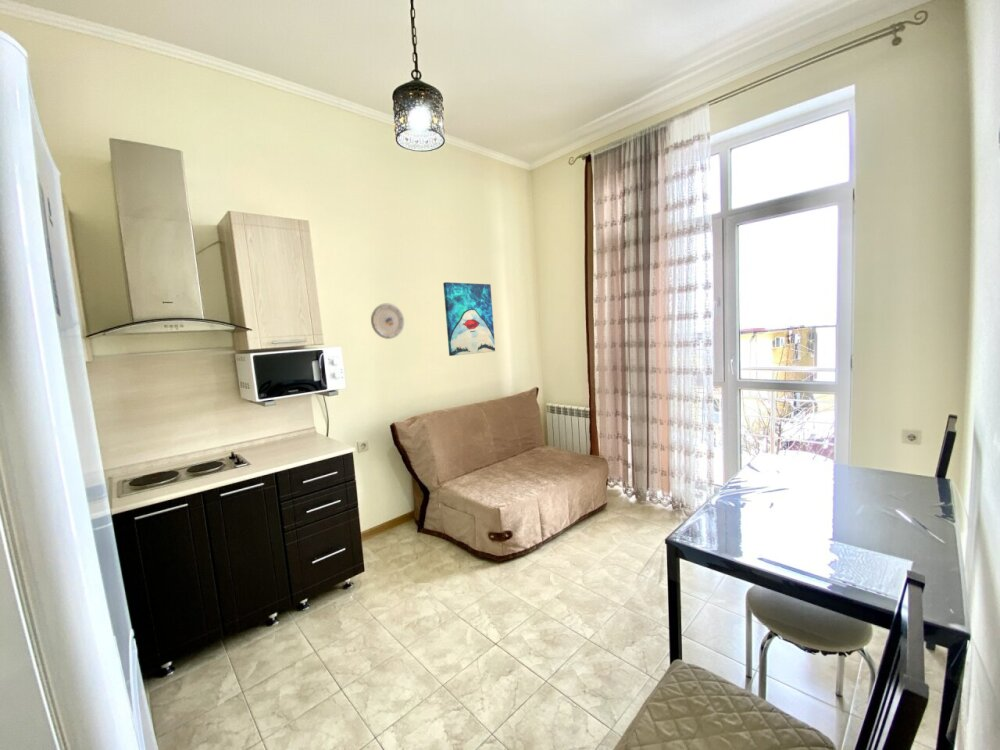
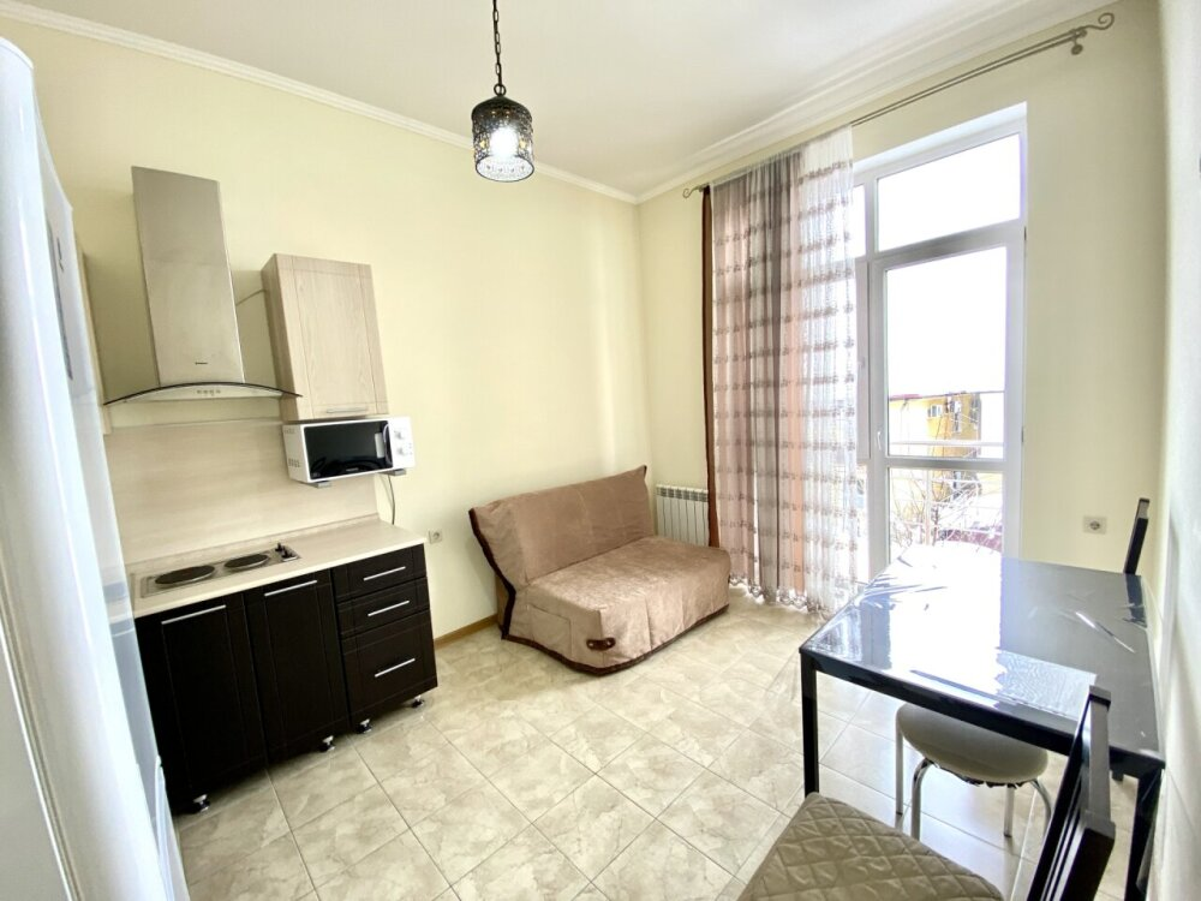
- plate [370,302,405,340]
- wall art [442,281,496,357]
